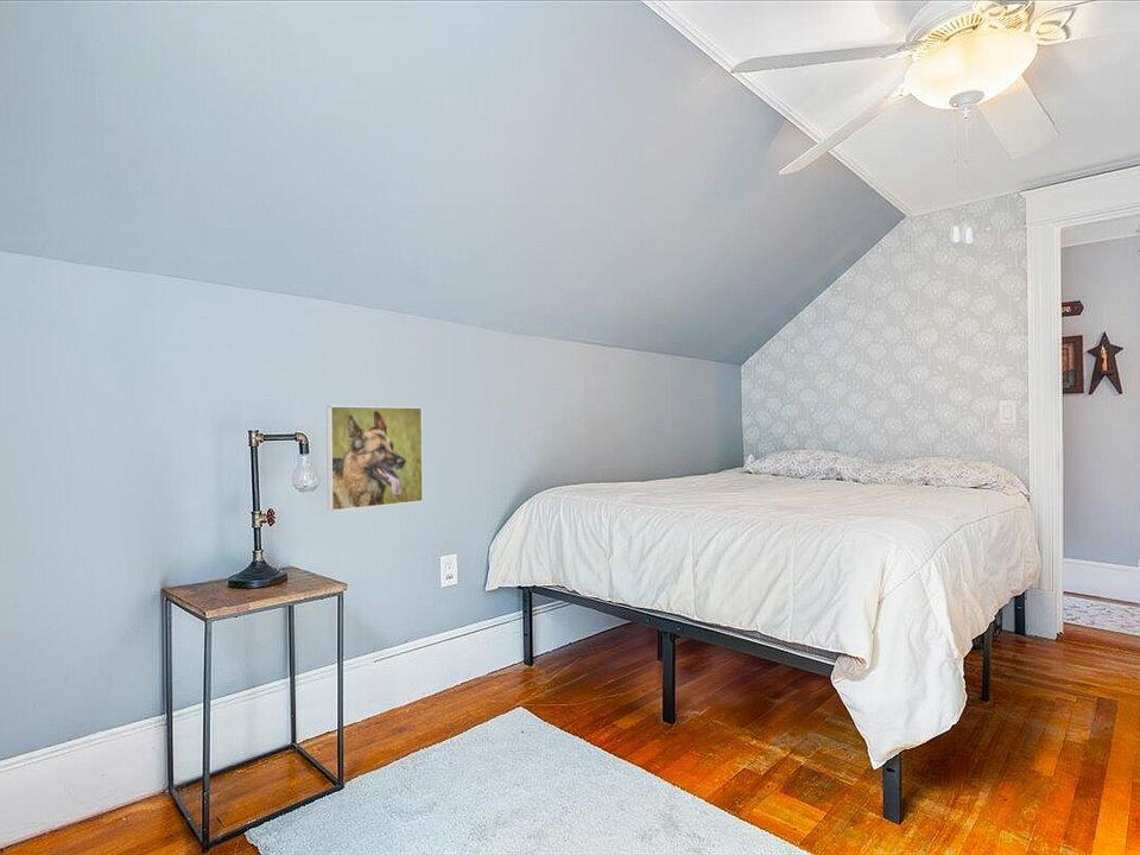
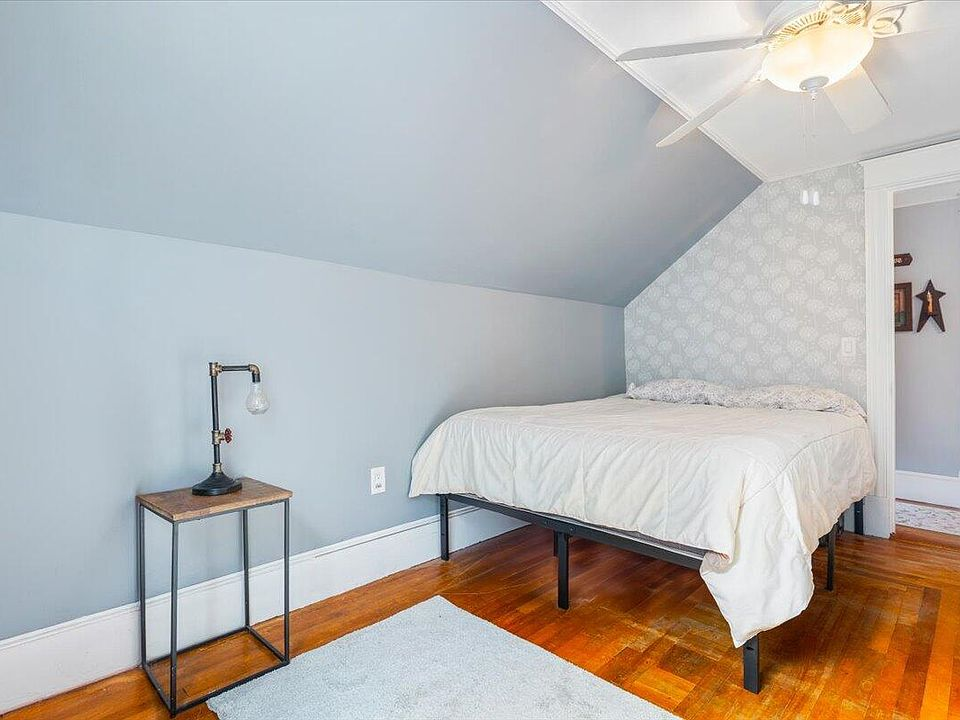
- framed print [325,405,424,512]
